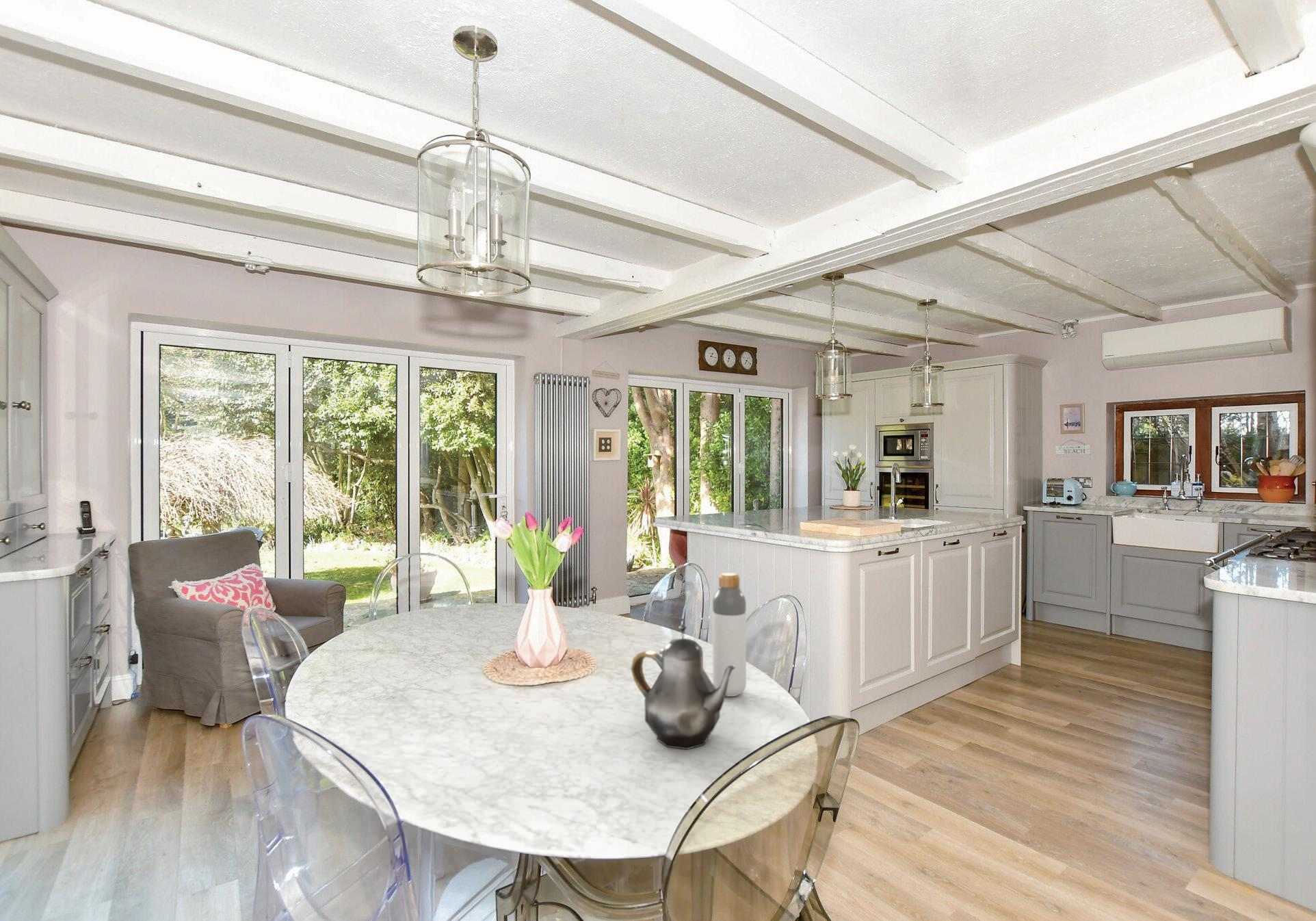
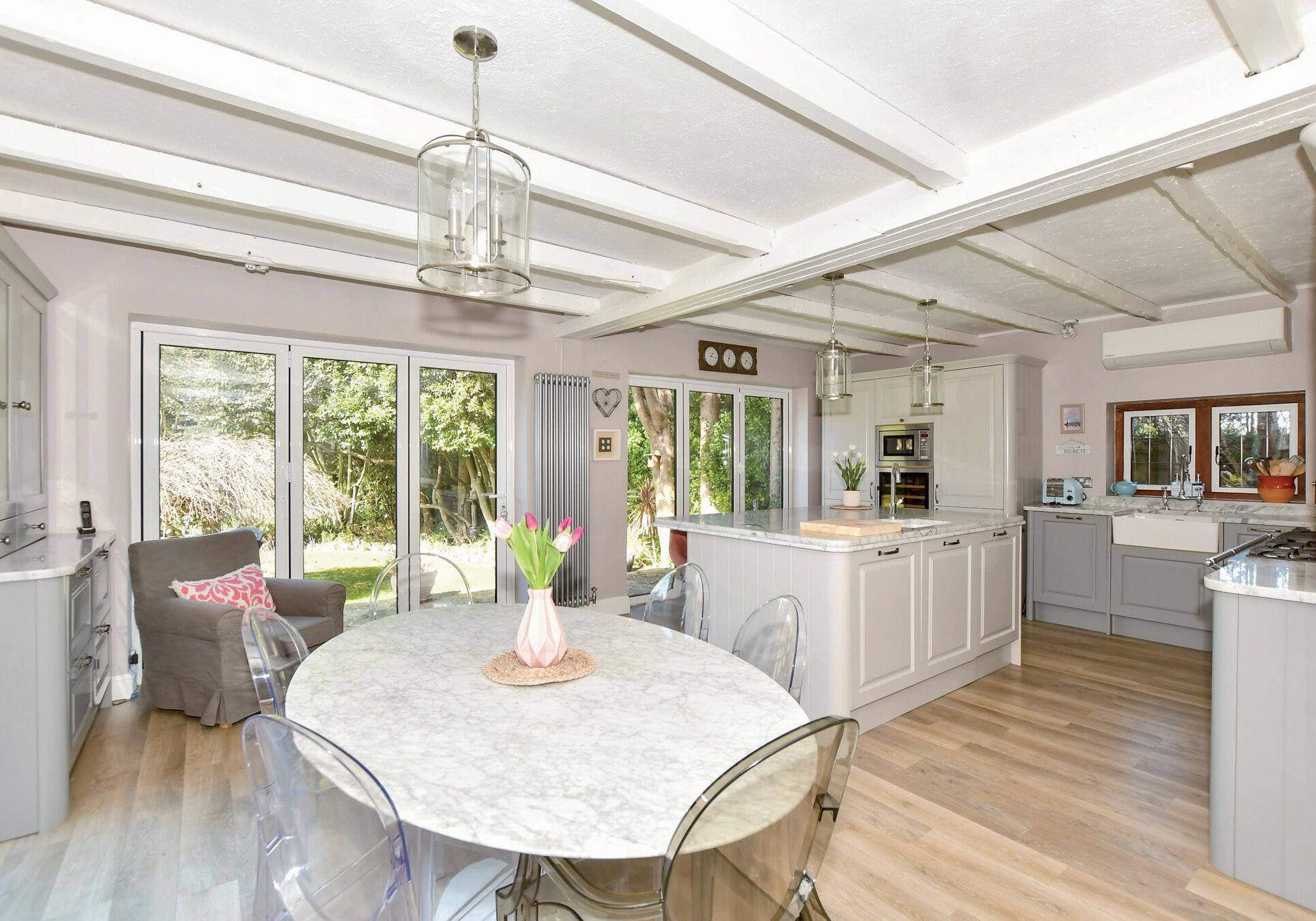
- teapot [630,623,735,750]
- bottle [712,572,747,697]
